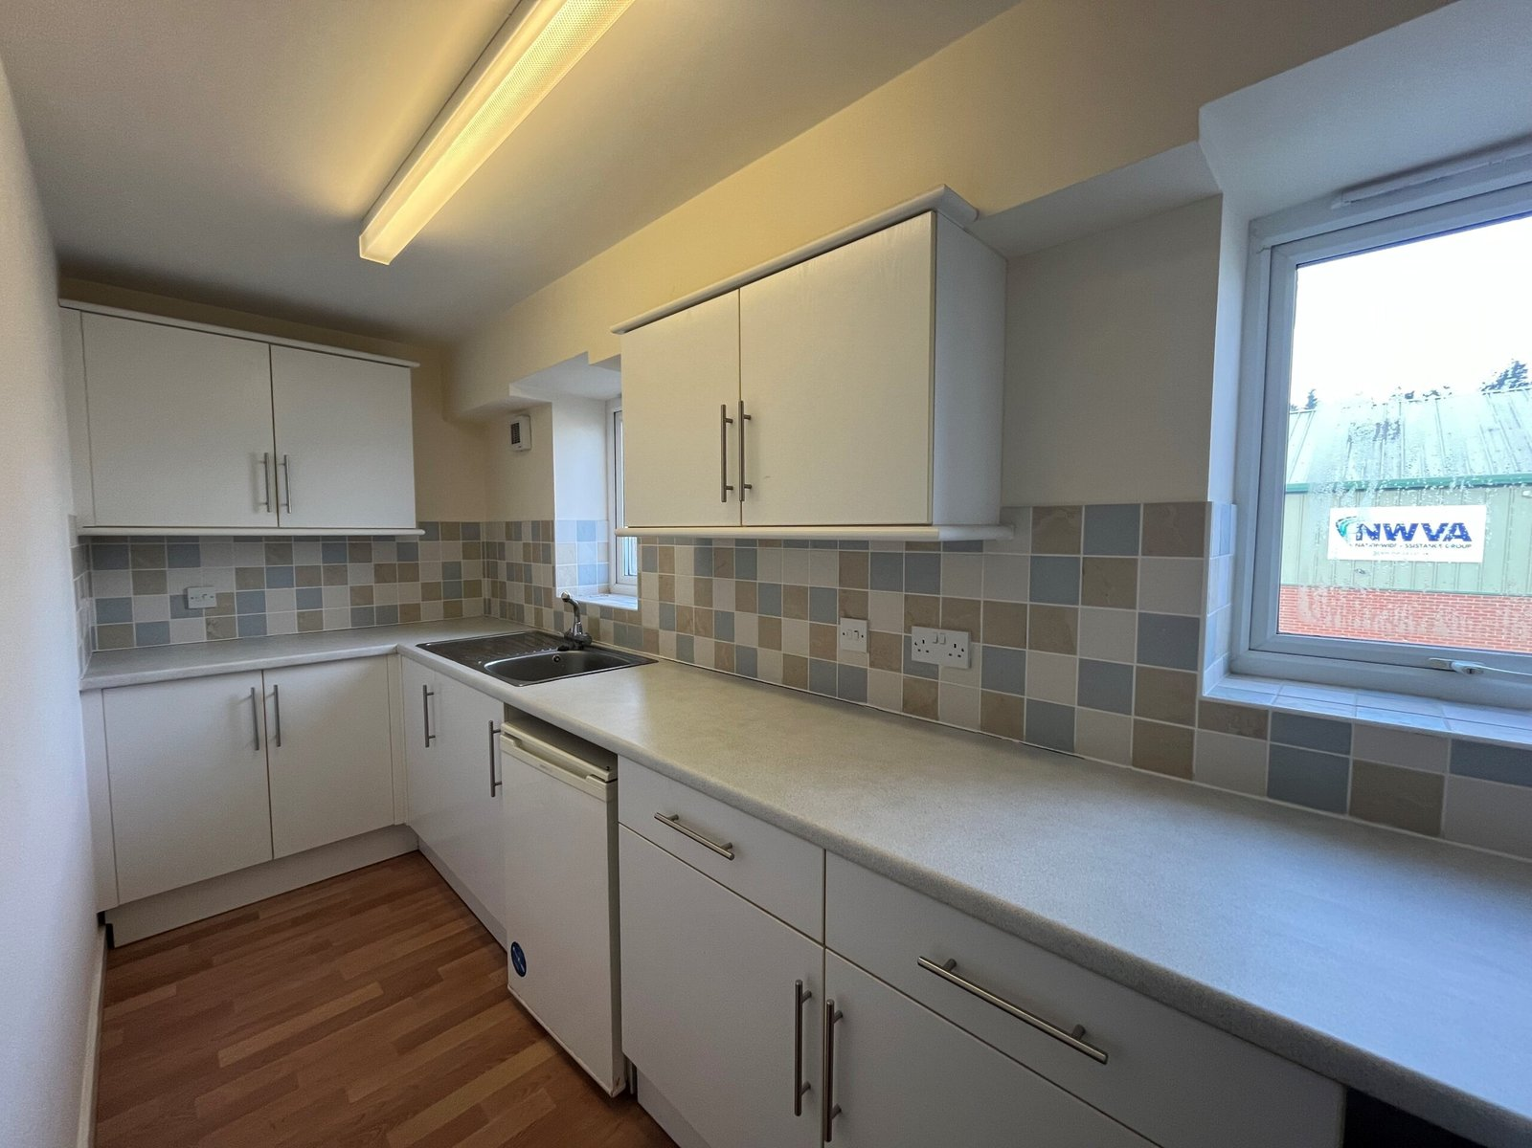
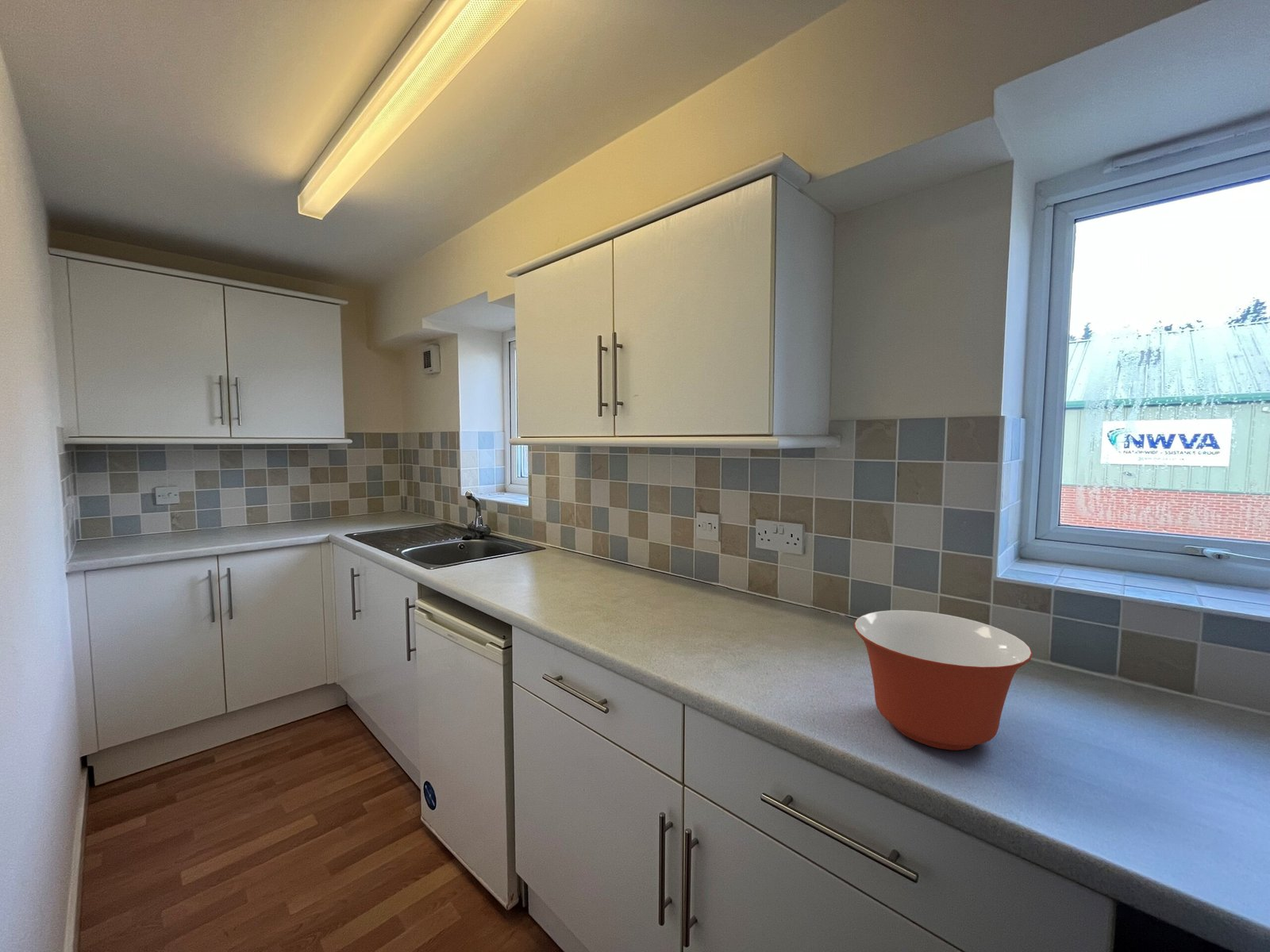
+ mixing bowl [853,609,1033,751]
